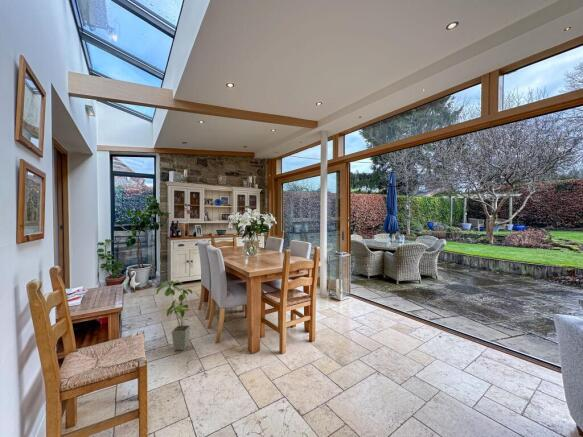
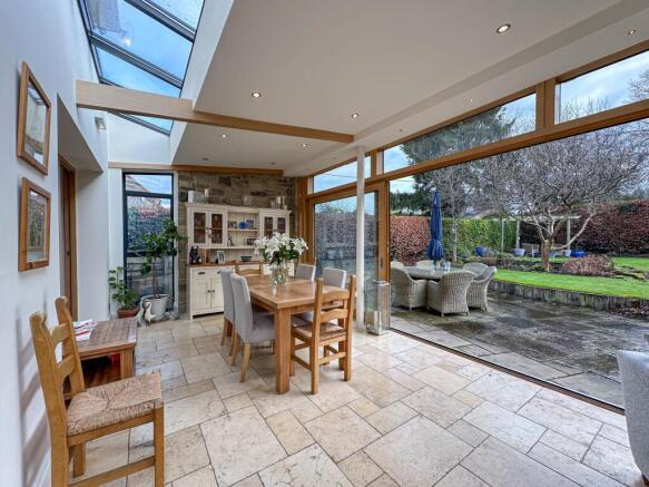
- house plant [156,279,193,351]
